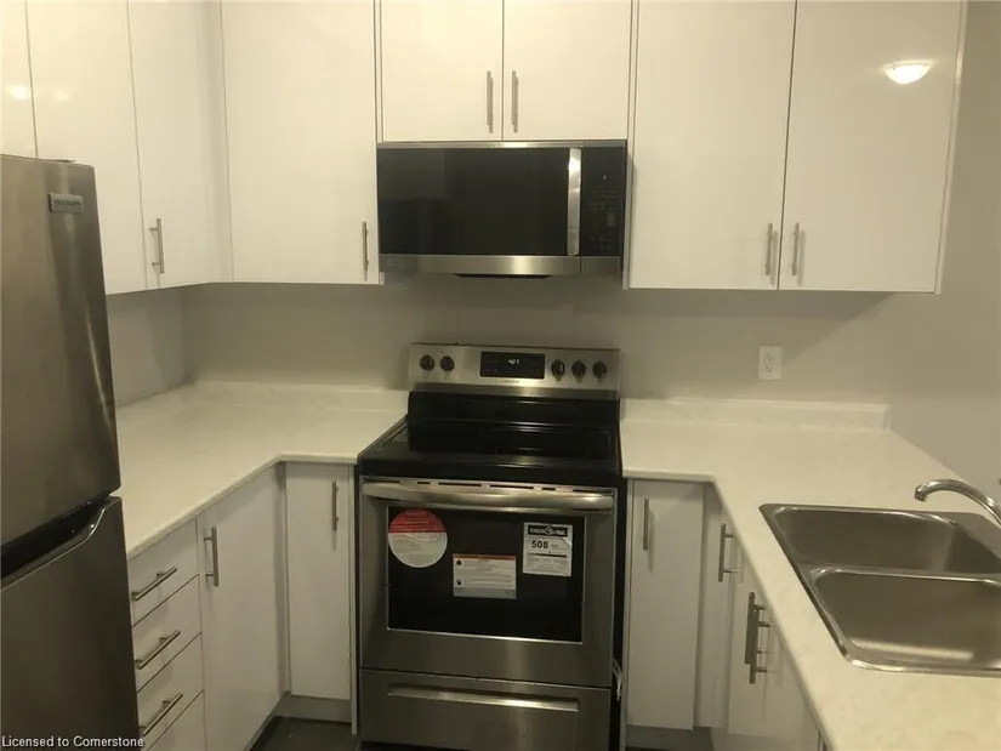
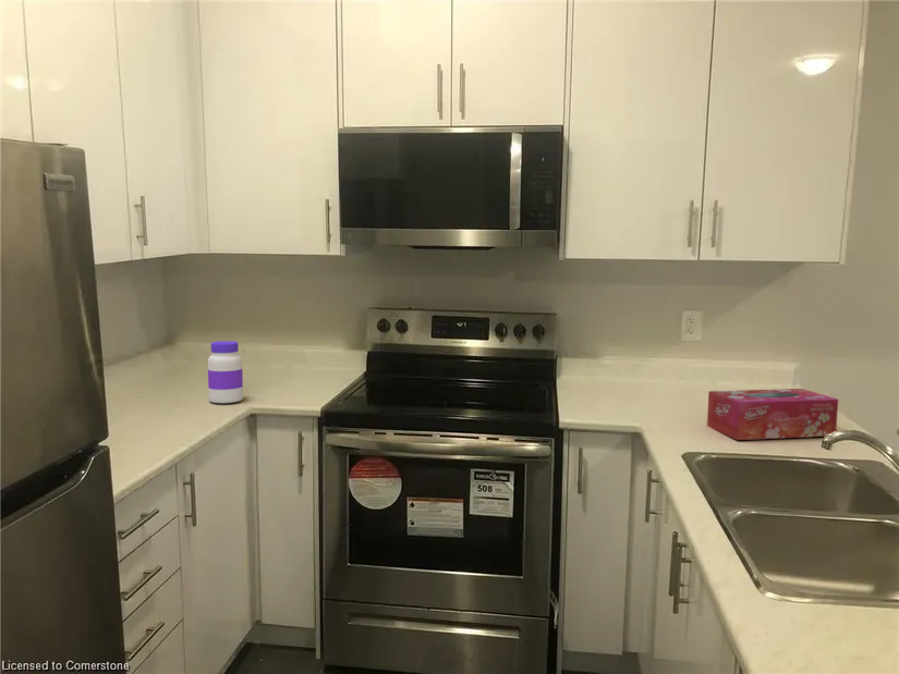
+ jar [207,340,244,404]
+ tissue box [706,388,839,441]
